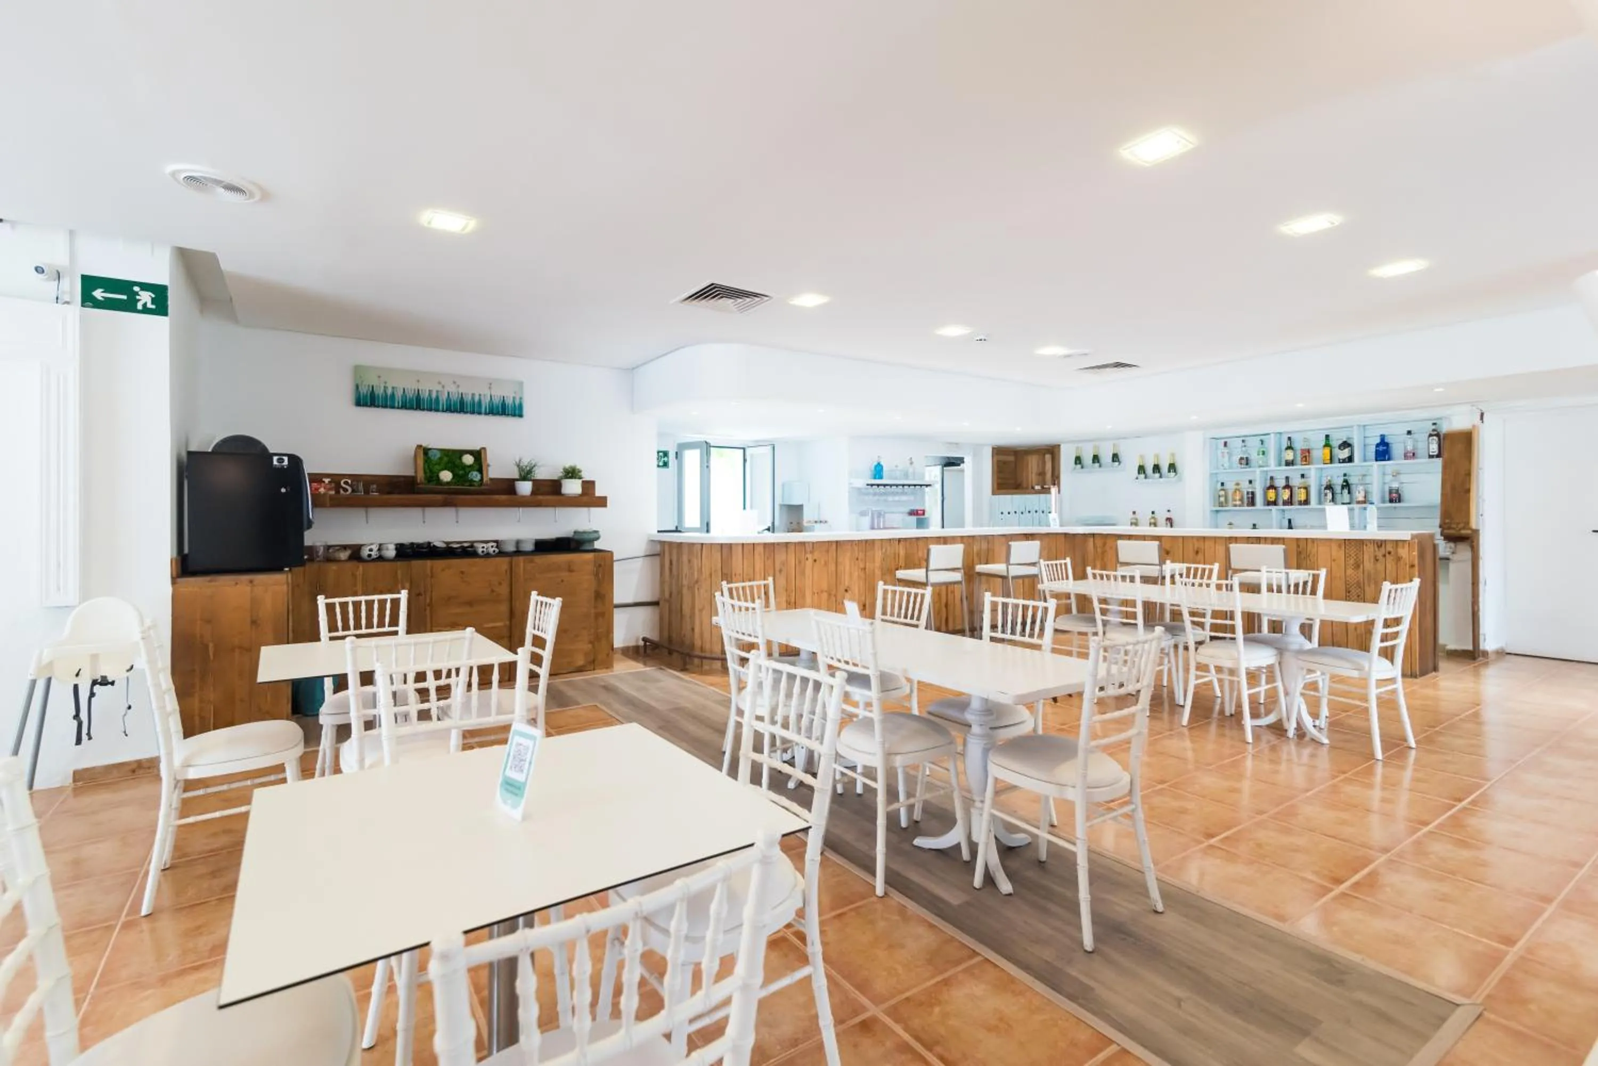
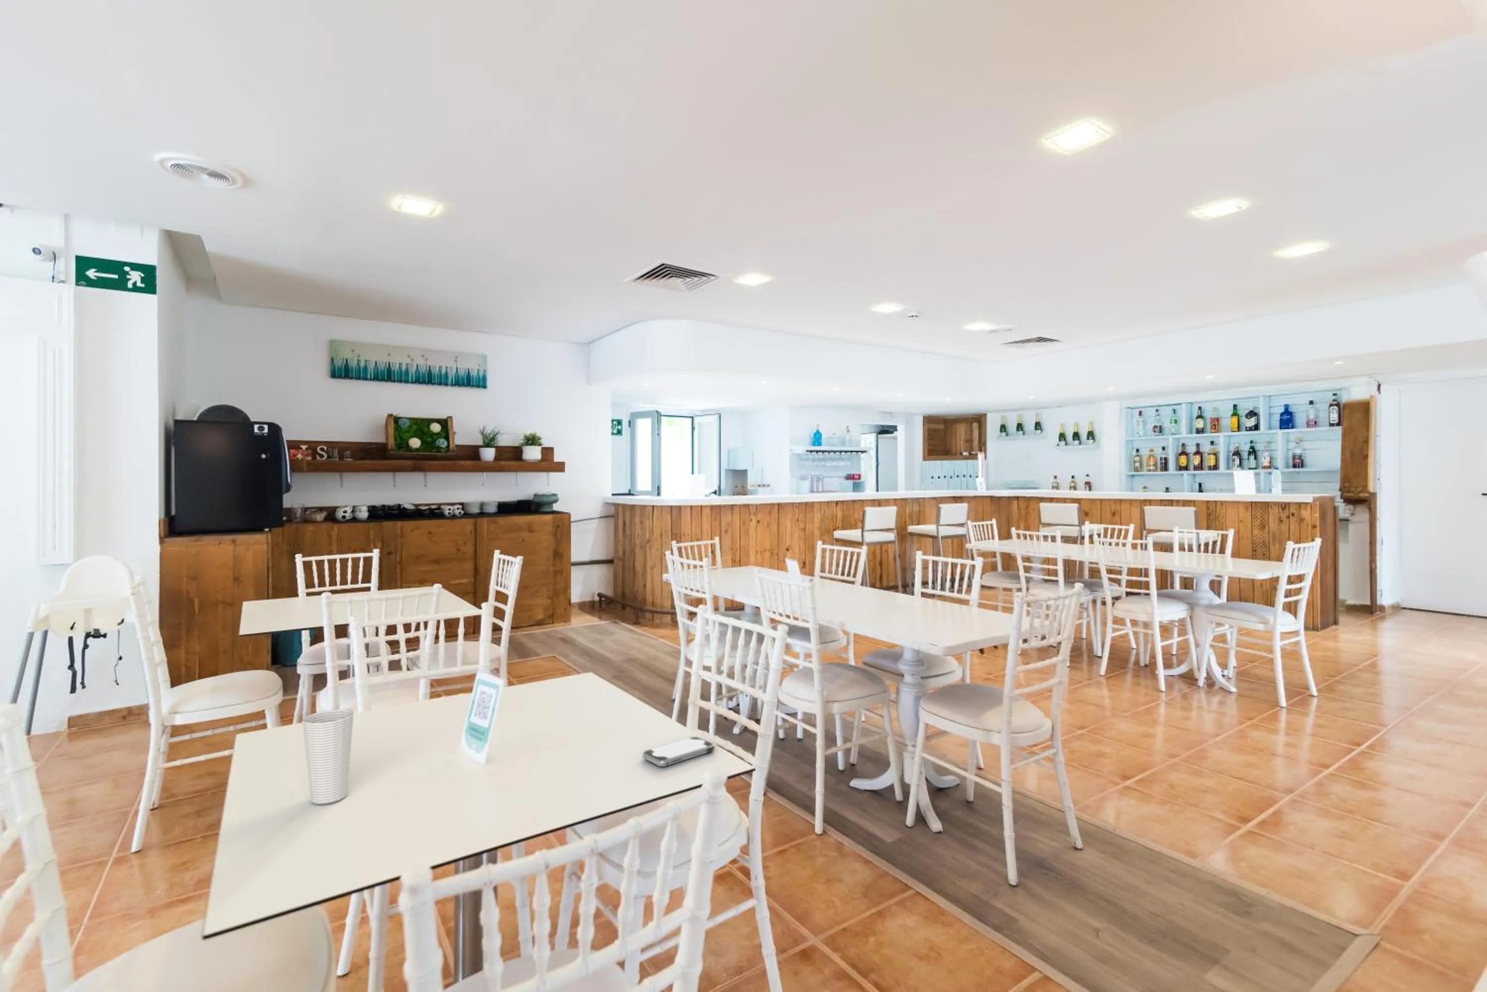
+ smartphone [642,736,715,767]
+ cup [302,709,354,805]
